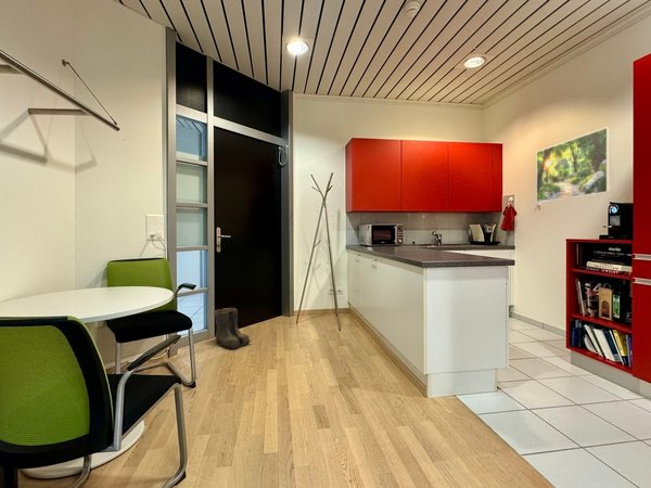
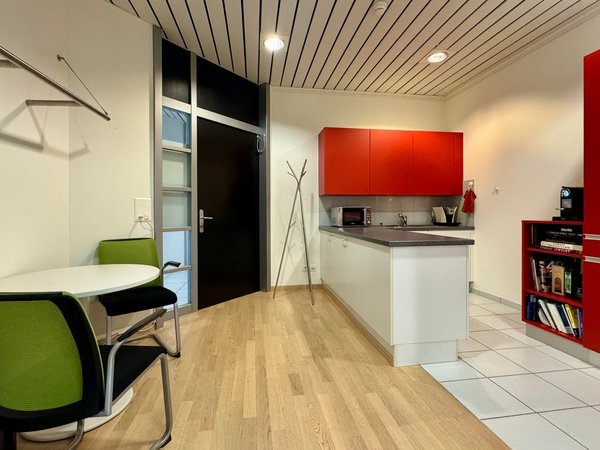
- boots [213,307,253,350]
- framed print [535,126,612,204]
